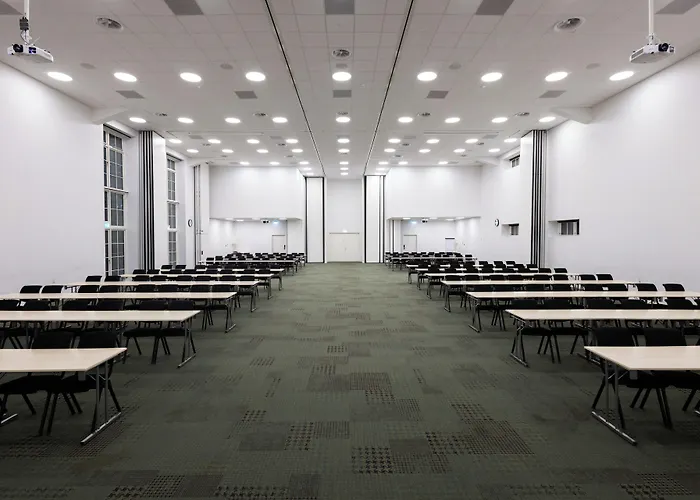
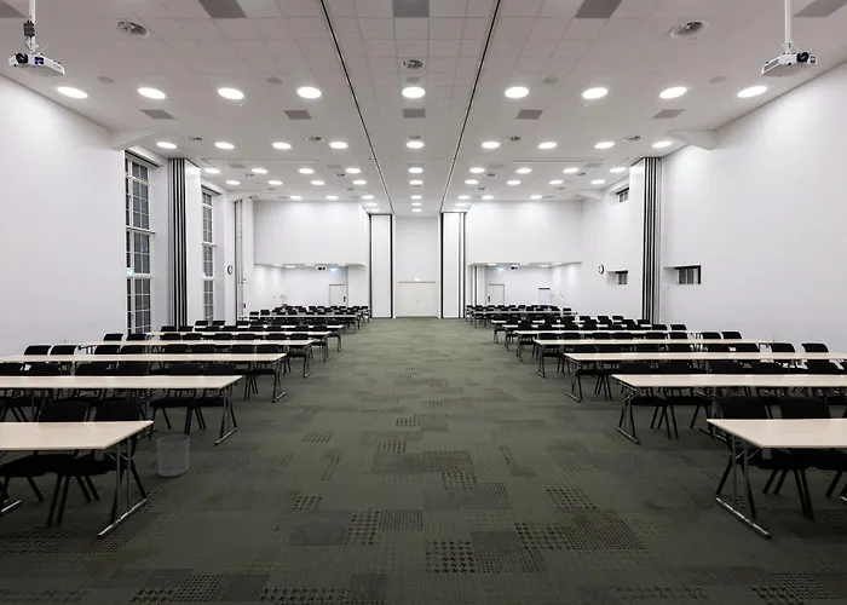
+ waste bin [156,433,190,478]
